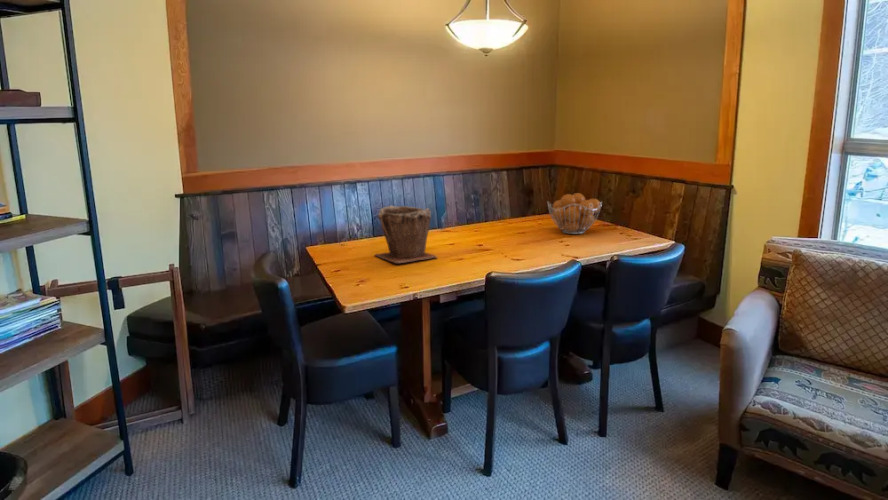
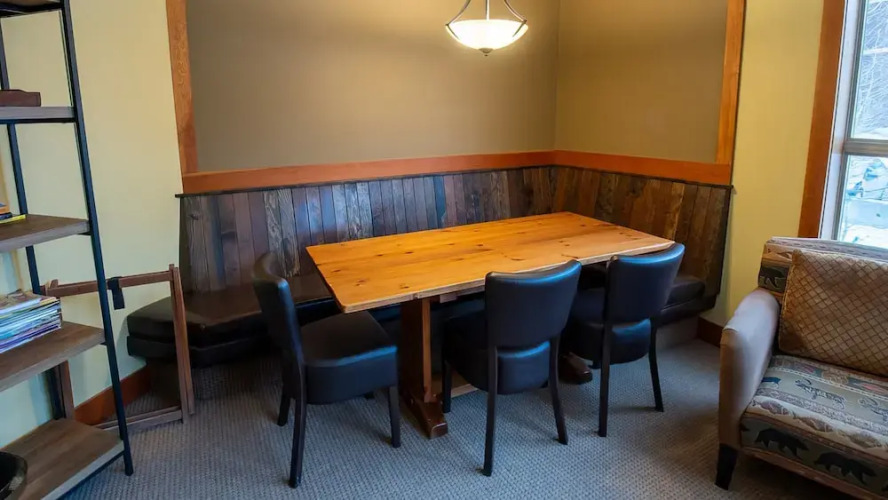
- fruit basket [546,192,603,235]
- plant pot [373,205,438,264]
